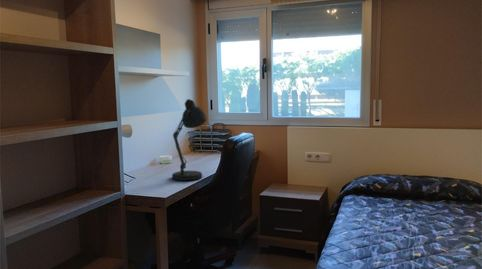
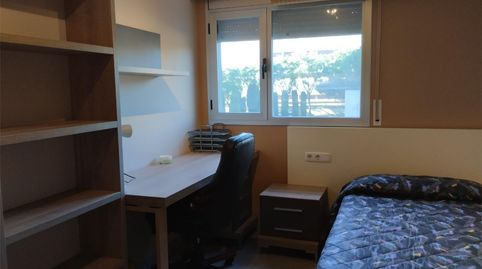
- desk lamp [171,98,208,184]
